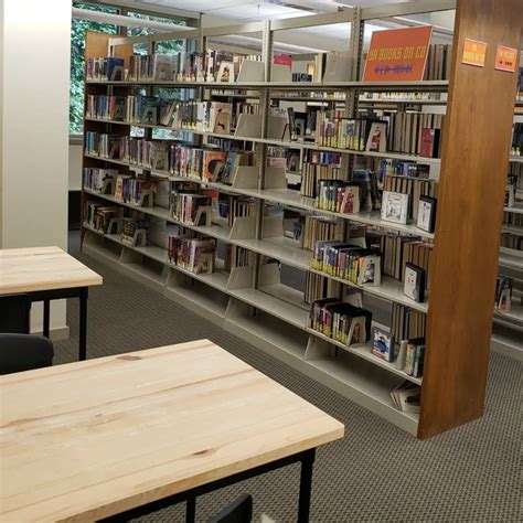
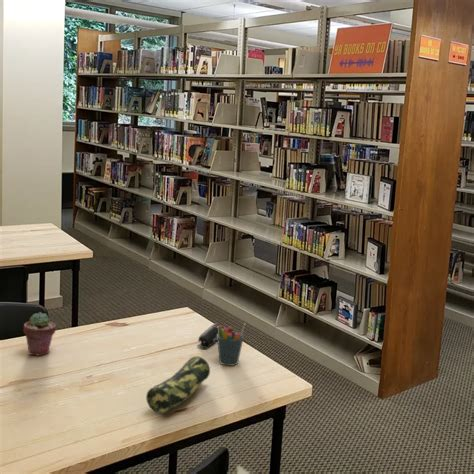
+ pen holder [217,322,247,367]
+ stapler [197,322,223,349]
+ pencil case [145,355,211,415]
+ potted succulent [23,311,57,356]
